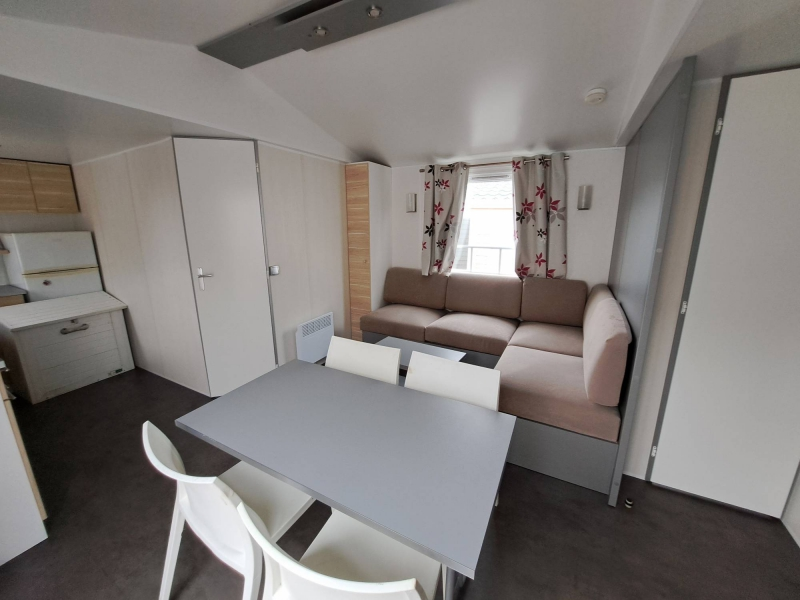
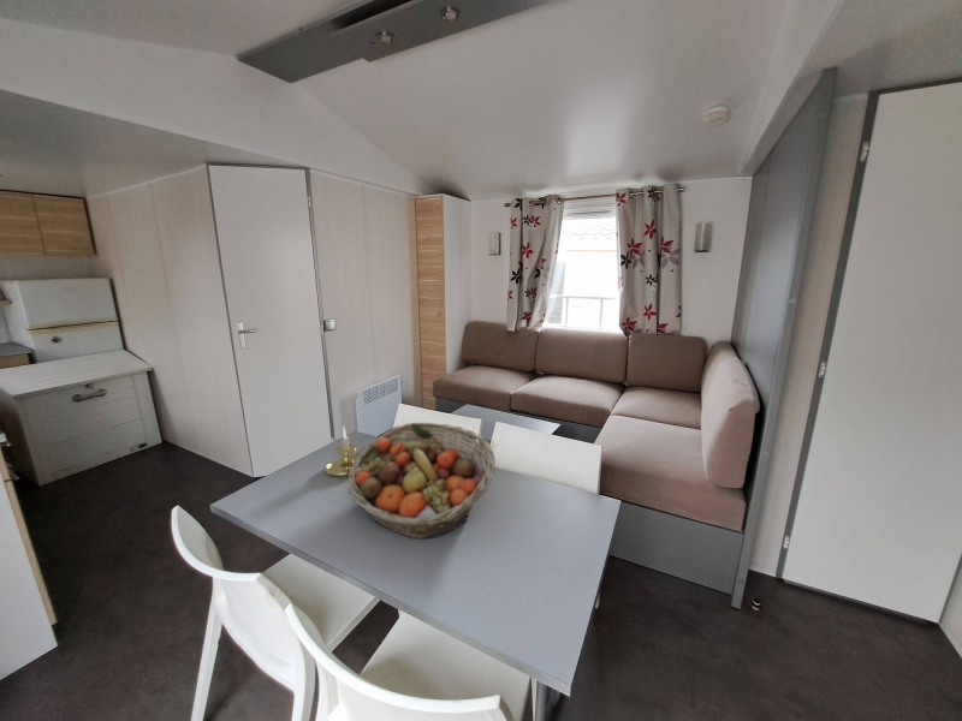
+ fruit basket [348,422,497,540]
+ candle holder [323,425,369,478]
